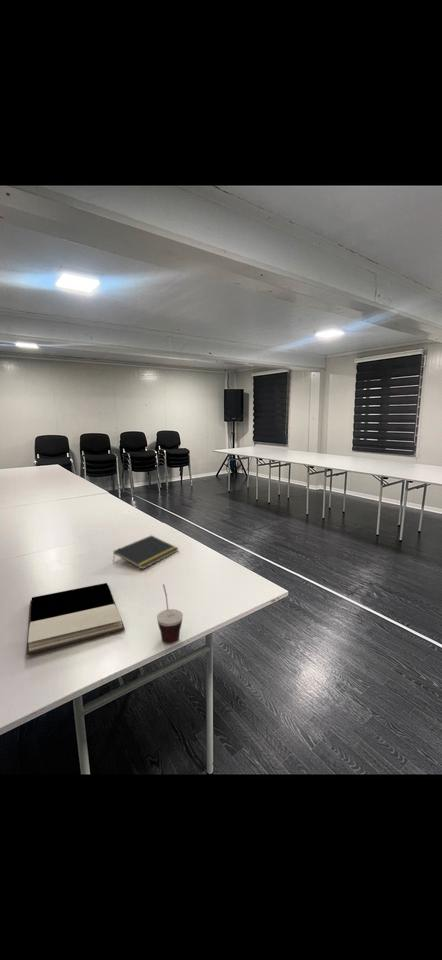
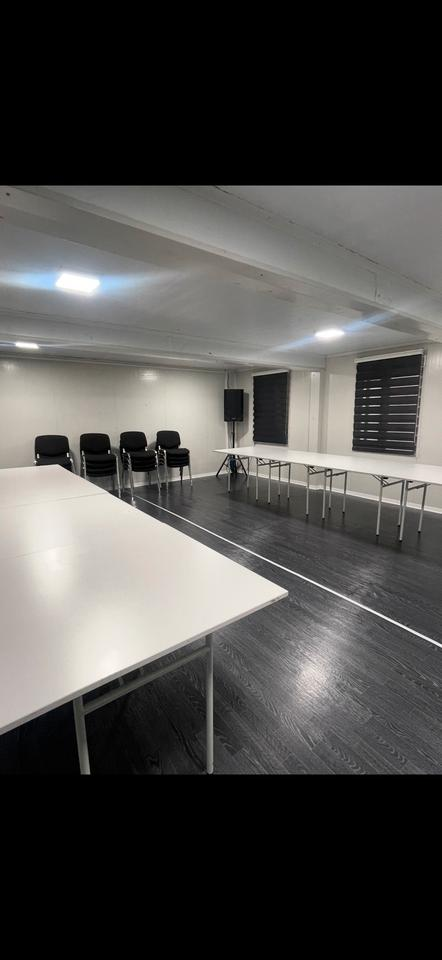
- cup [156,583,184,645]
- notepad [112,534,180,570]
- book [25,582,126,656]
